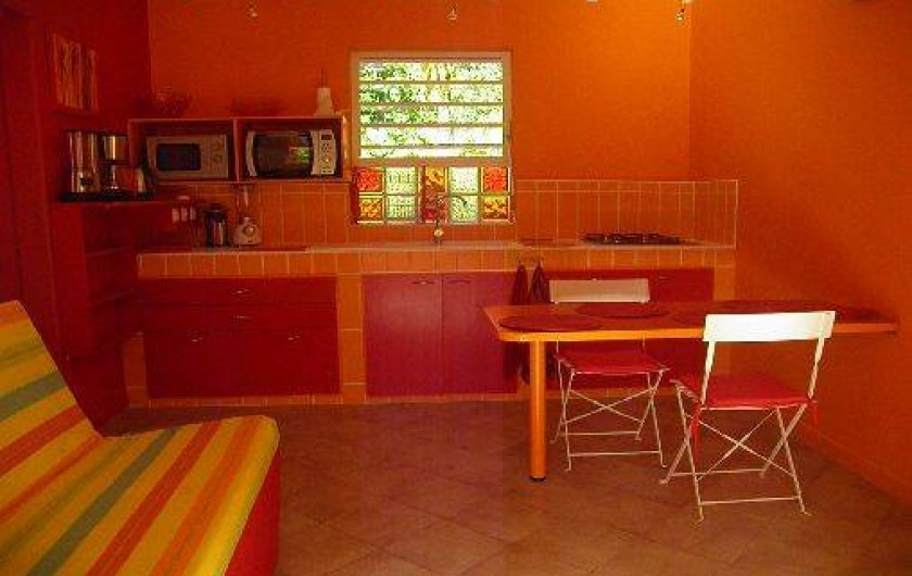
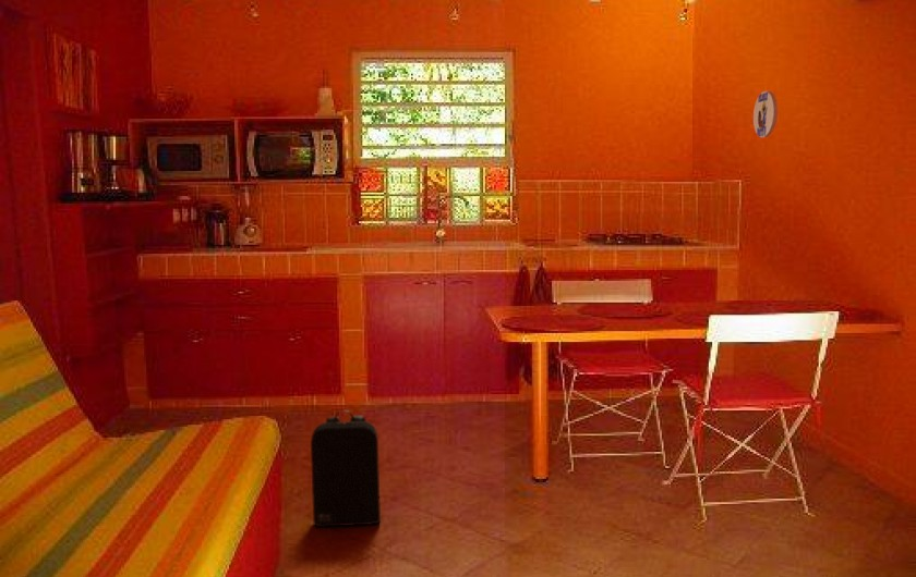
+ backpack [310,409,382,528]
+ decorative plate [752,90,779,138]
